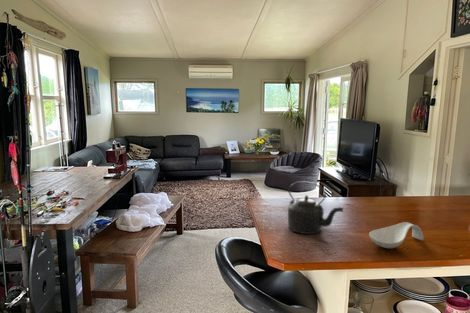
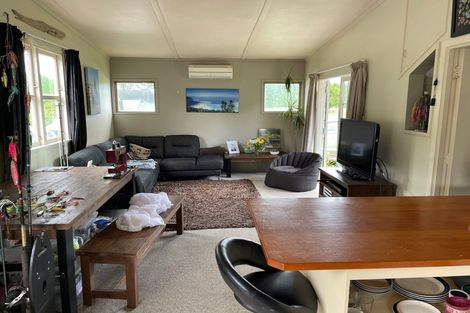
- kettle [287,180,345,235]
- spoon rest [368,221,424,249]
